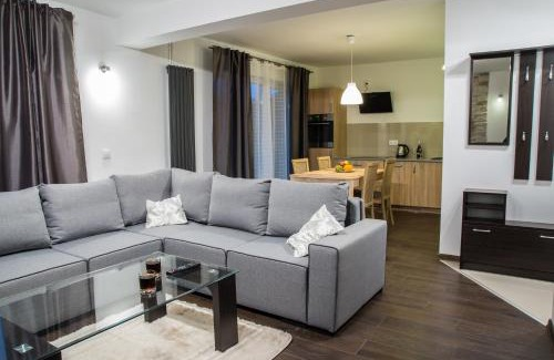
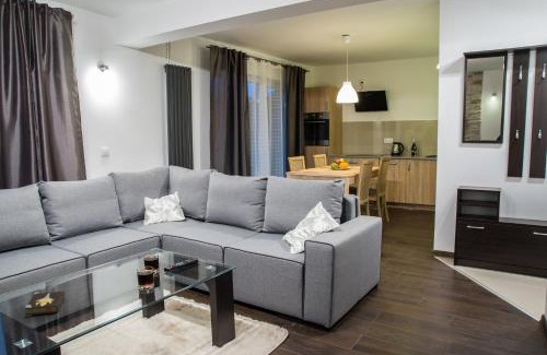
+ hardback book [24,289,66,318]
